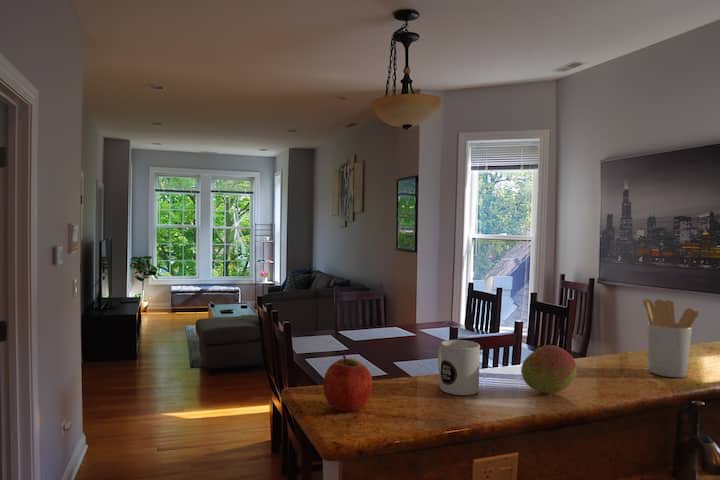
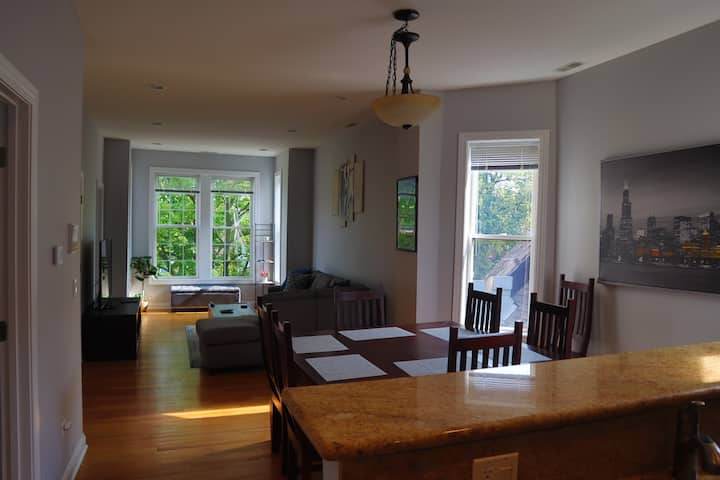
- mug [437,339,481,396]
- fruit [520,344,577,394]
- utensil holder [642,298,700,378]
- apple [322,354,373,412]
